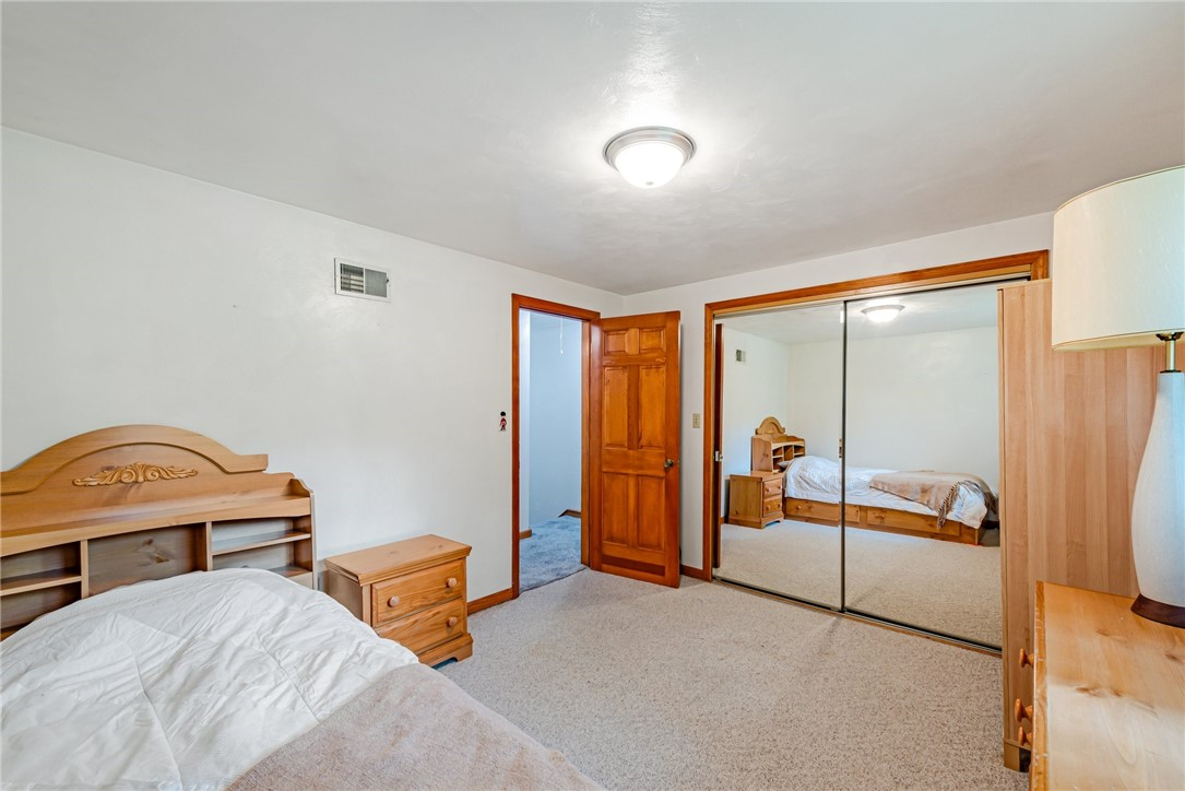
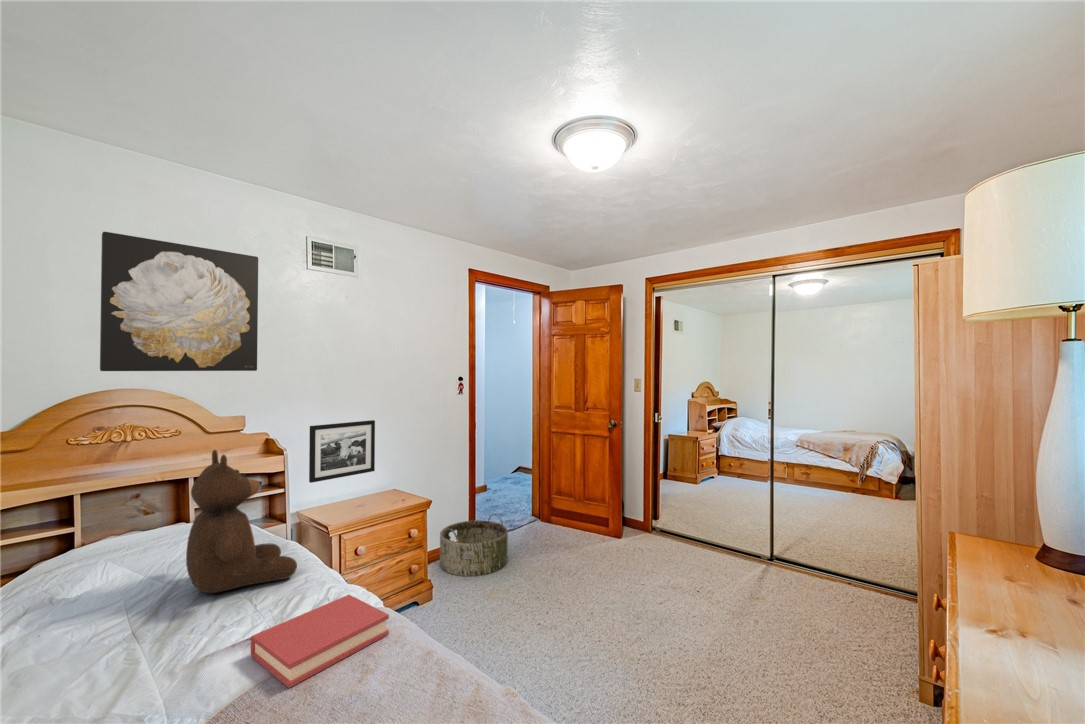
+ hardback book [250,594,390,689]
+ teddy bear [185,449,298,594]
+ wall art [99,231,259,372]
+ picture frame [308,419,376,484]
+ basket [439,512,509,577]
